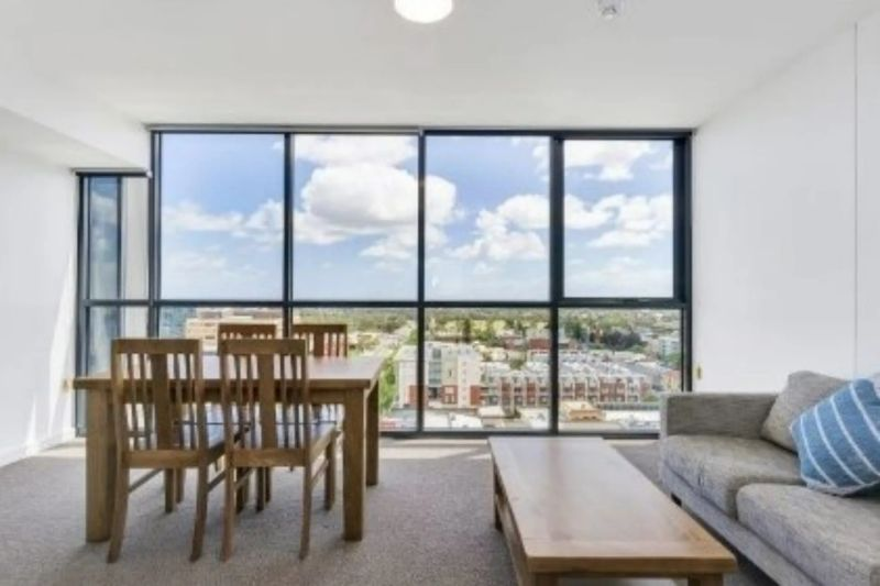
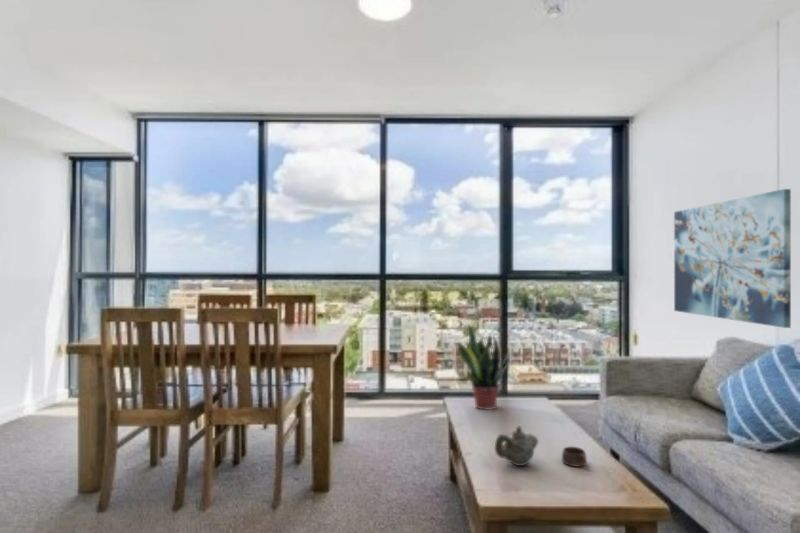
+ wall art [673,188,792,329]
+ potted plant [457,323,517,411]
+ teapot [494,425,539,467]
+ cup [561,446,588,468]
